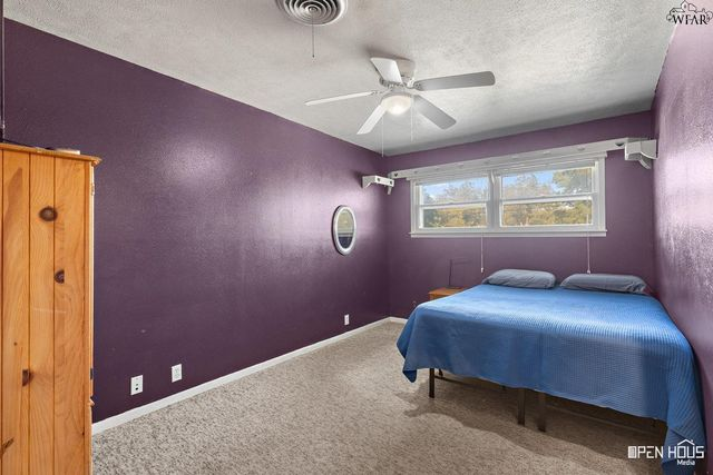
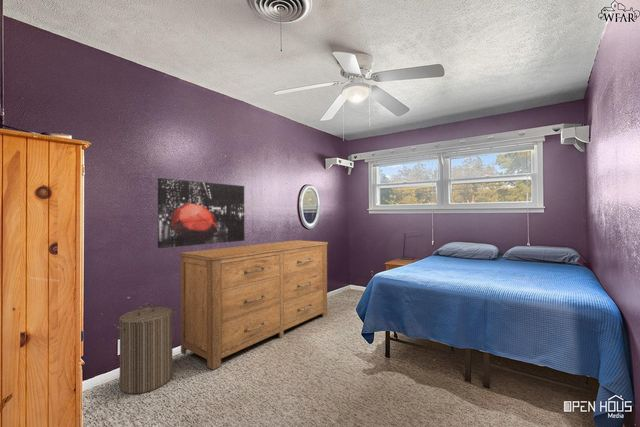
+ dresser [178,239,329,371]
+ wall art [157,177,245,249]
+ laundry hamper [113,302,177,395]
